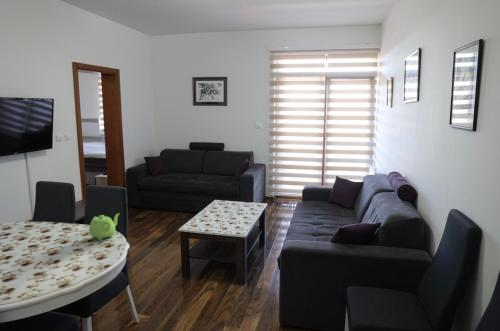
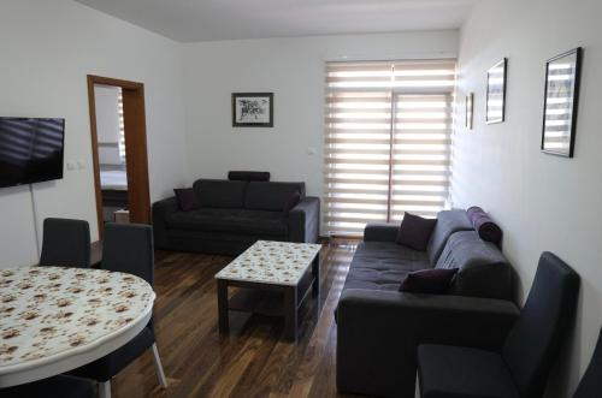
- teapot [88,212,121,241]
